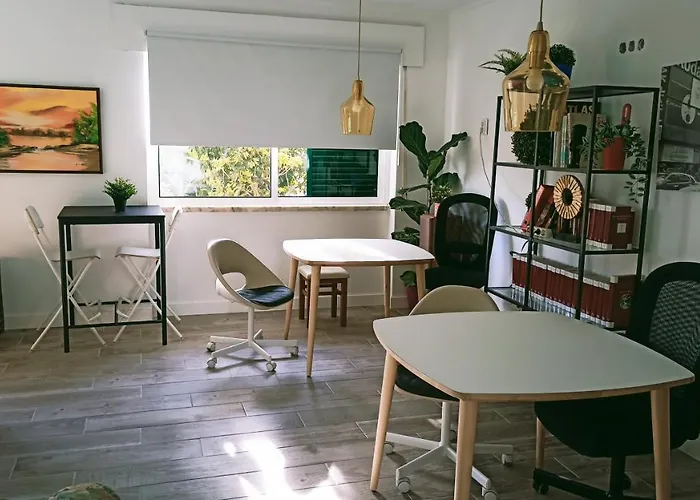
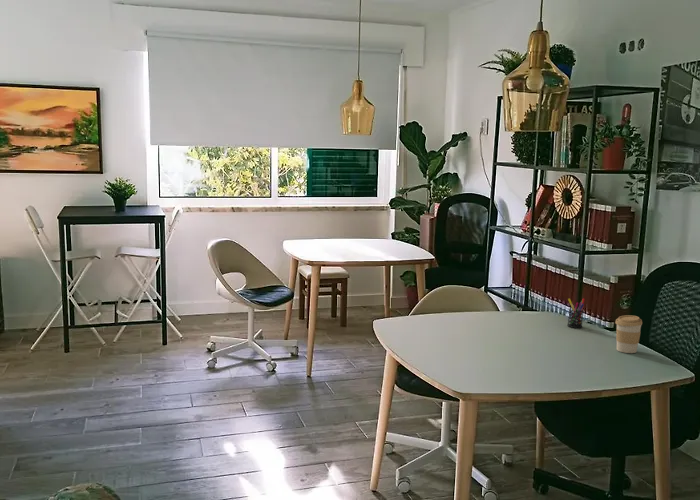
+ pen holder [566,297,586,329]
+ coffee cup [614,314,643,354]
